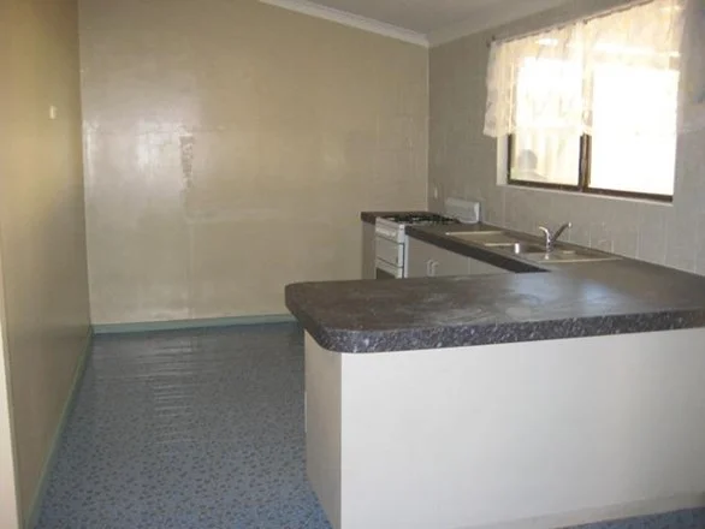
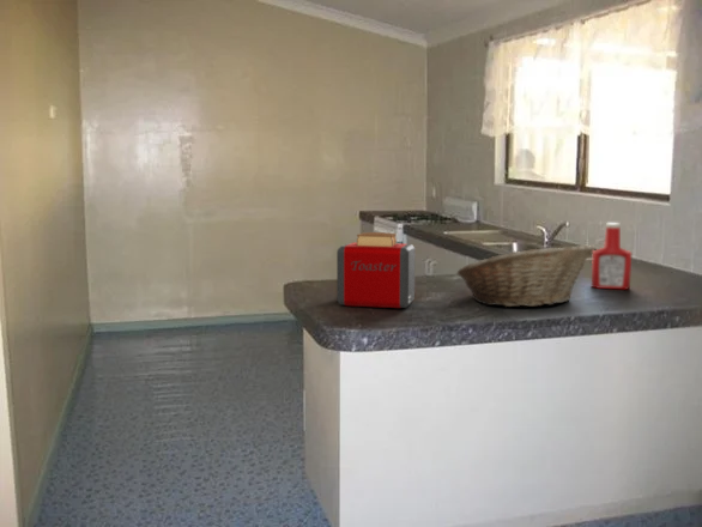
+ toaster [335,231,416,309]
+ fruit basket [455,243,595,308]
+ soap bottle [591,222,633,290]
